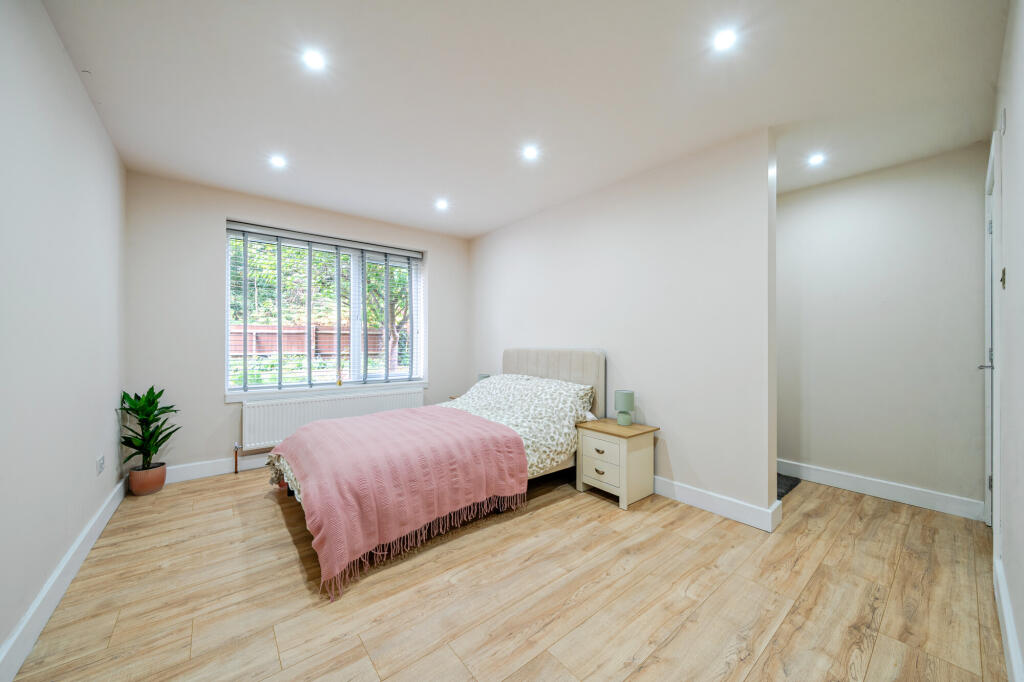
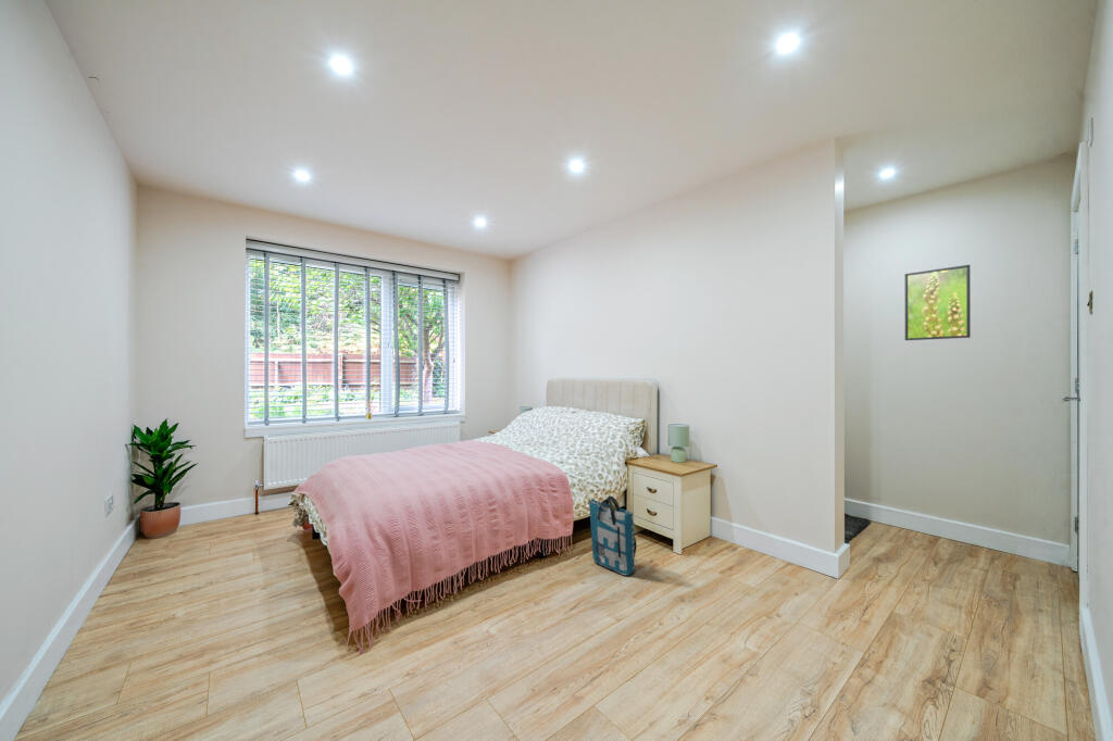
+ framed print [904,264,972,341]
+ tote bag [588,494,638,576]
